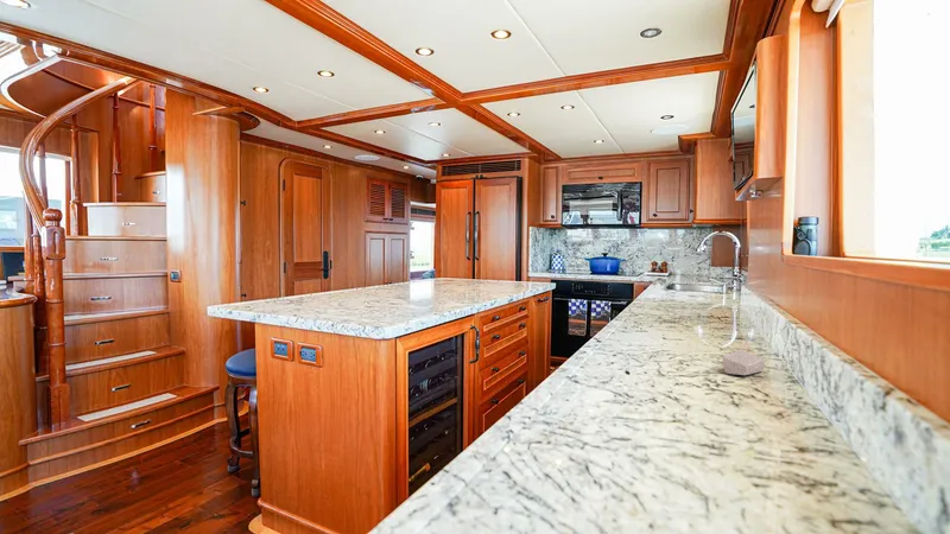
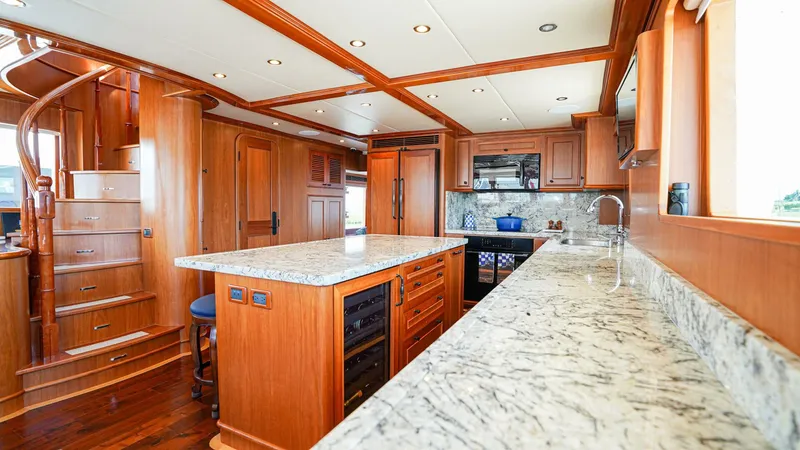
- soap bar [721,349,766,376]
